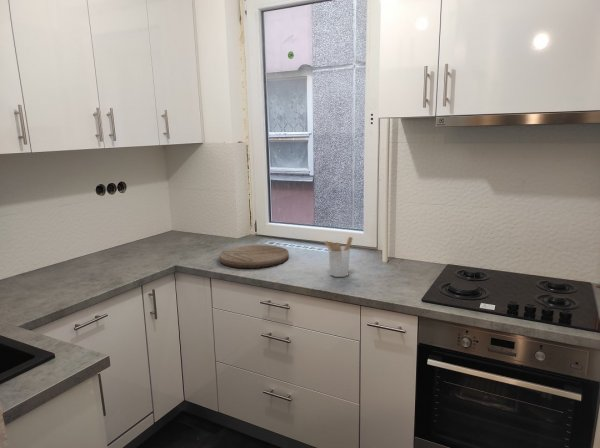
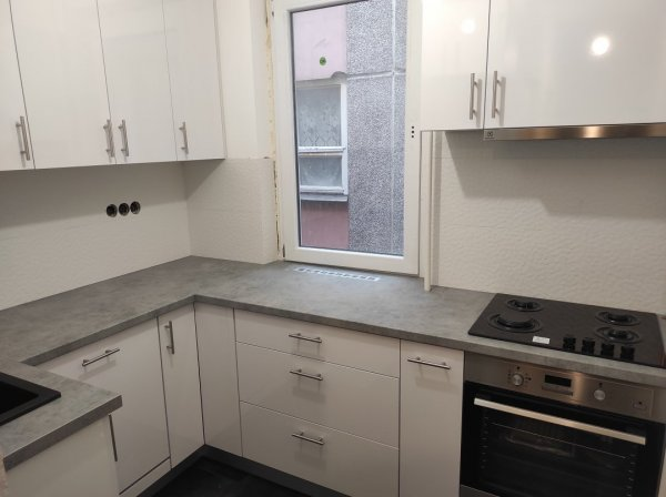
- utensil holder [323,236,354,278]
- cutting board [218,244,290,269]
